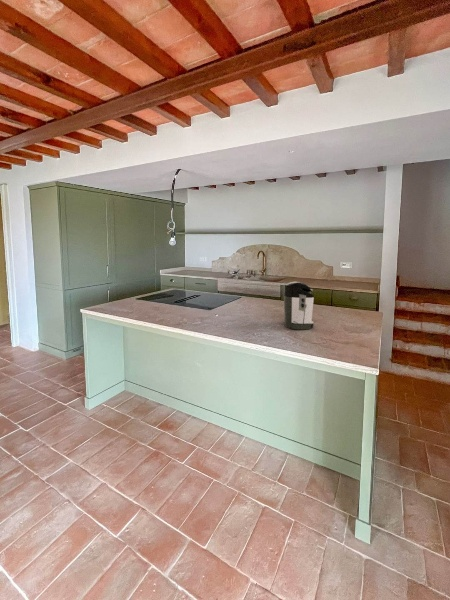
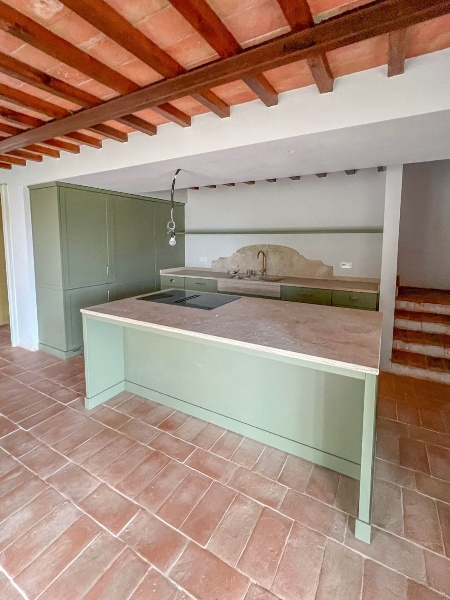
- coffee maker [283,281,315,331]
